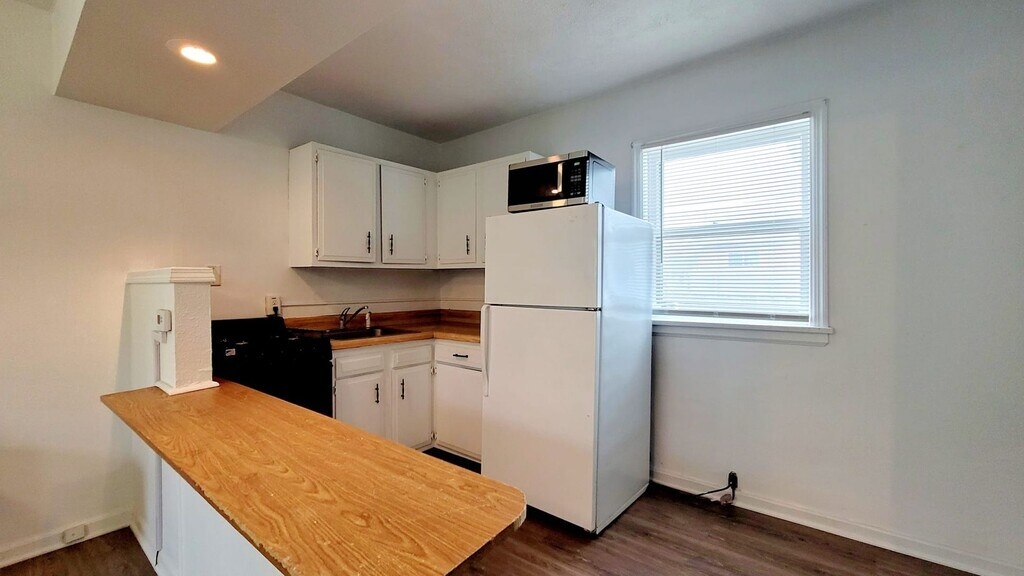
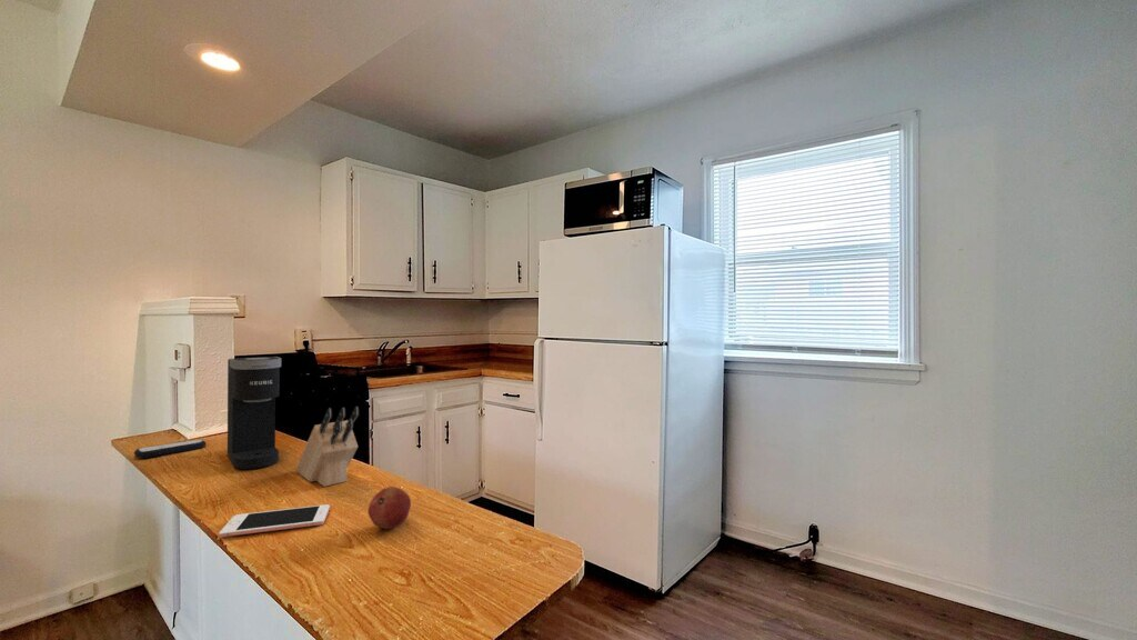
+ cell phone [218,503,331,539]
+ coffee maker [227,356,282,470]
+ knife block [294,406,360,488]
+ fruit [366,486,412,530]
+ remote control [133,439,207,459]
